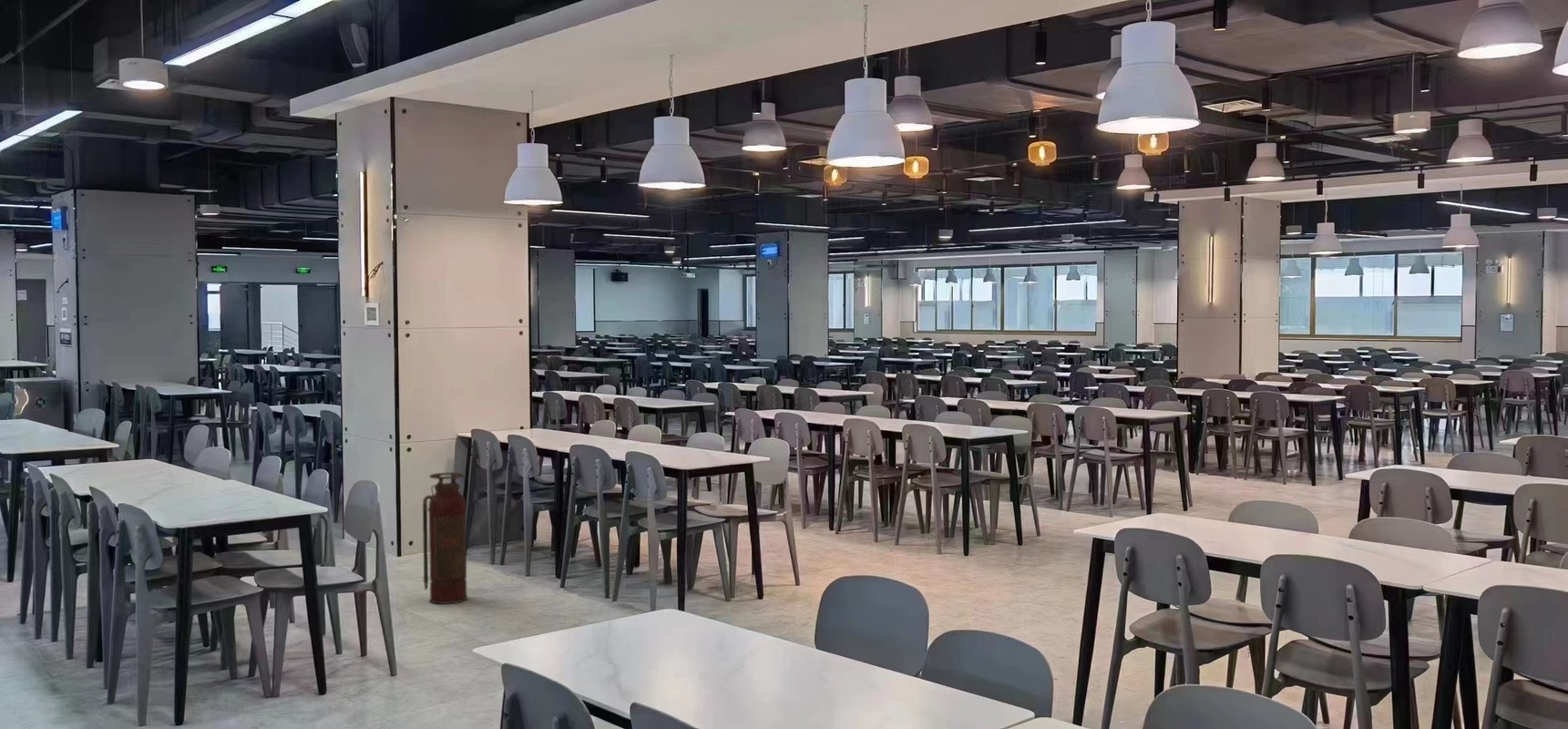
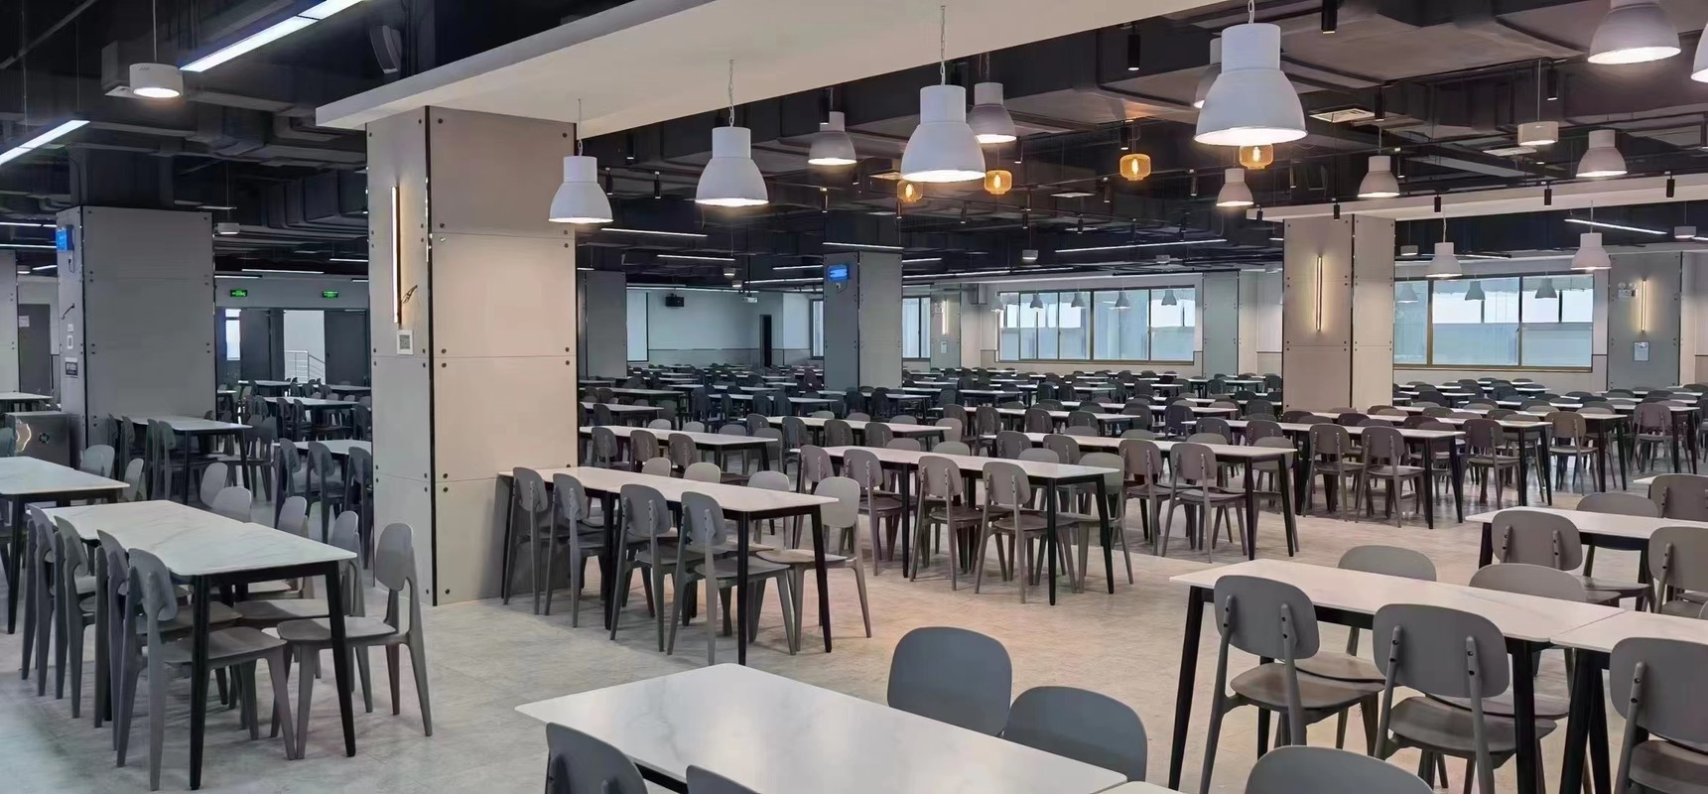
- fire extinguisher [422,472,468,605]
